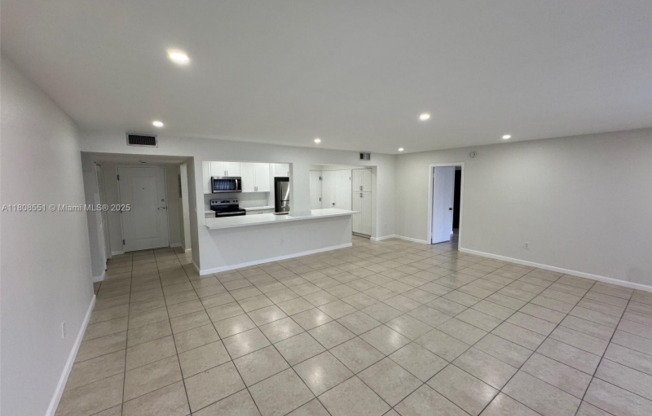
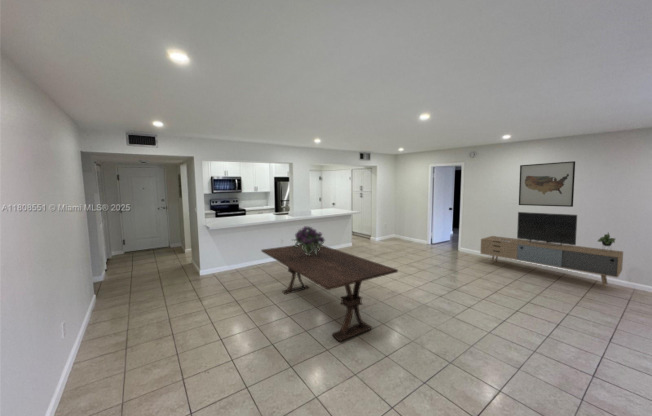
+ dining table [260,244,399,342]
+ media console [479,211,624,288]
+ bouquet [292,225,326,256]
+ wall art [518,160,576,208]
